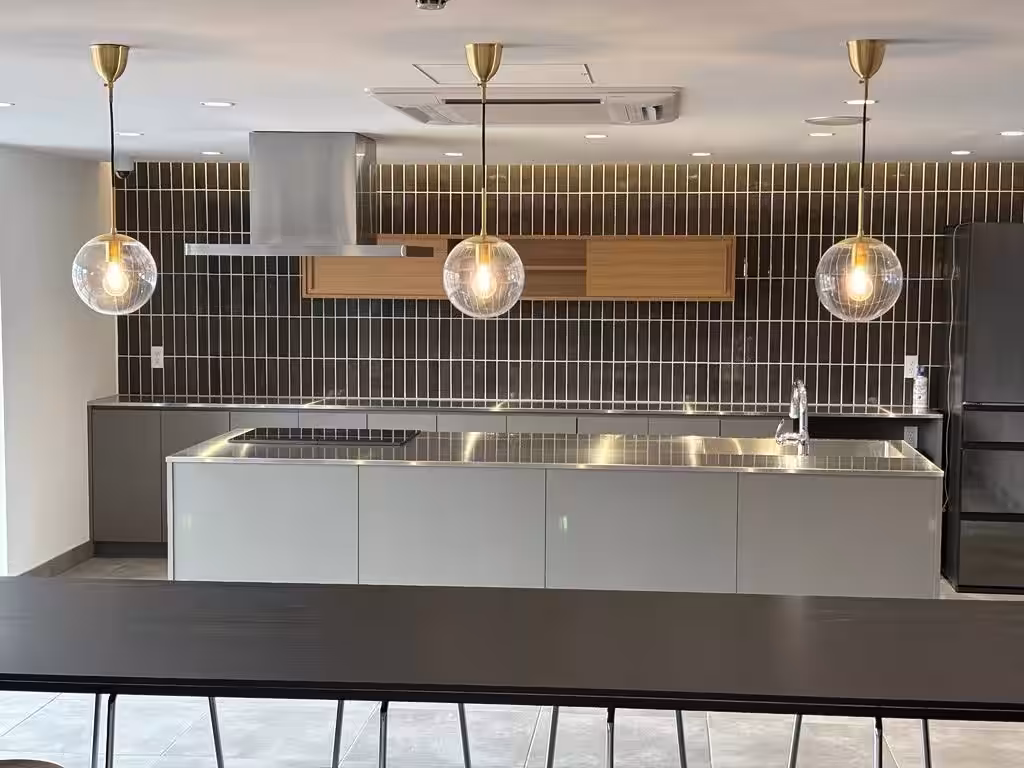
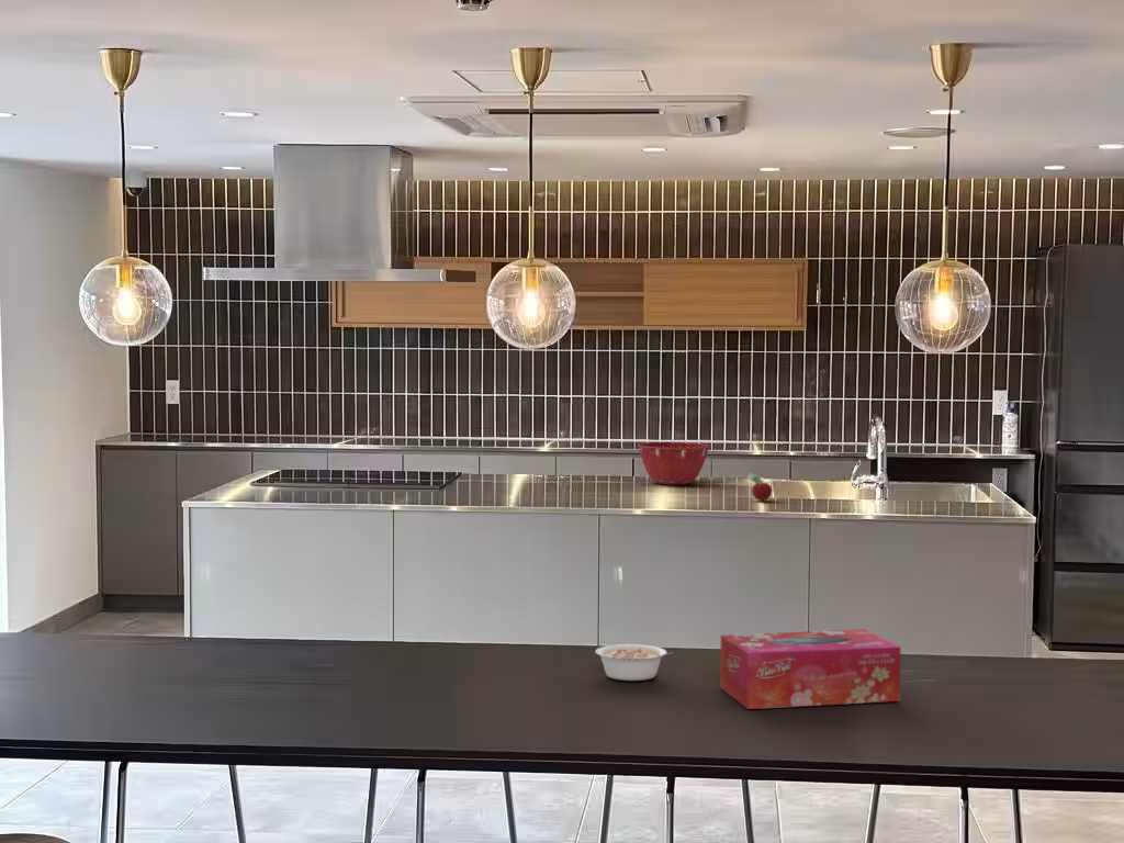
+ fruit [745,472,773,502]
+ mixing bowl [637,441,710,485]
+ tissue box [719,628,902,710]
+ legume [594,643,674,682]
